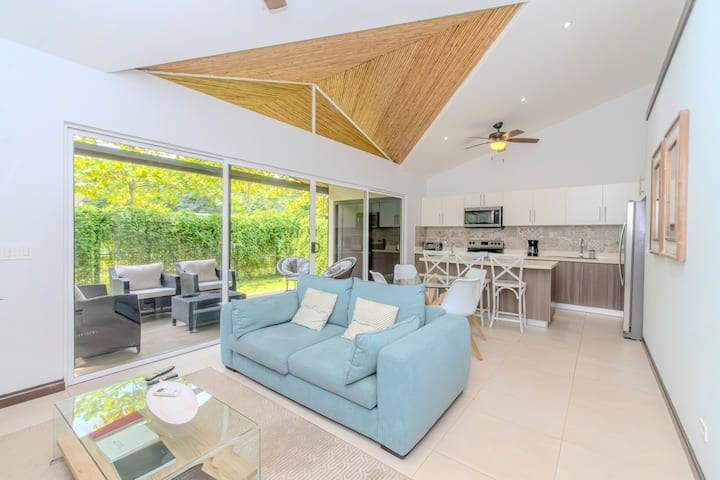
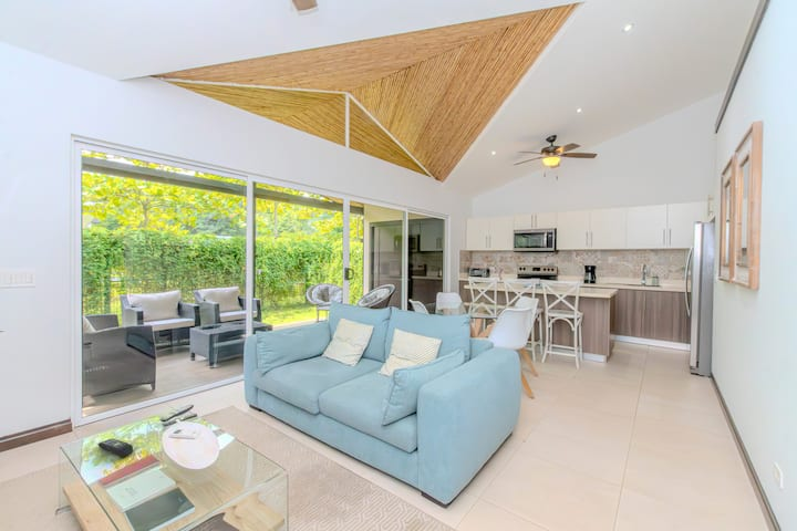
+ remote control [97,438,134,459]
